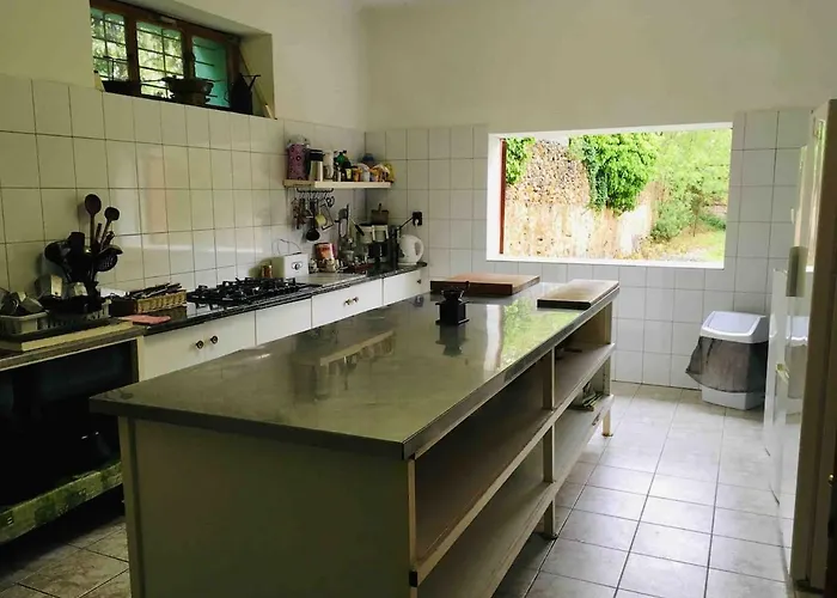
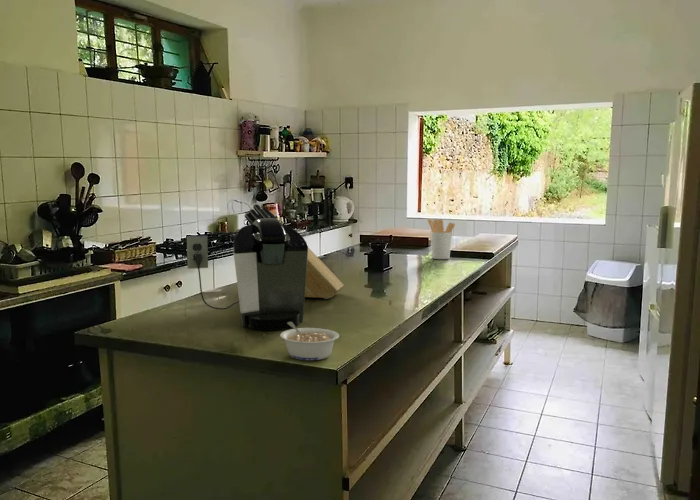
+ legume [279,322,340,361]
+ knife block [235,203,345,300]
+ utensil holder [427,218,456,260]
+ coffee maker [186,218,309,331]
